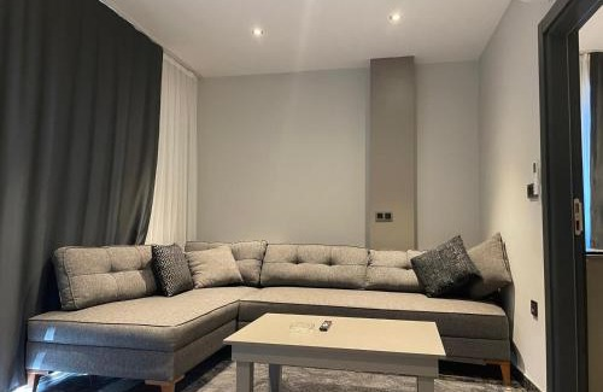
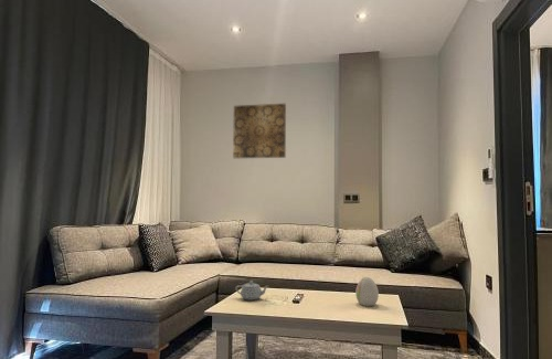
+ decorative egg [354,276,380,307]
+ wall art [232,103,287,159]
+ teapot [234,281,269,302]
